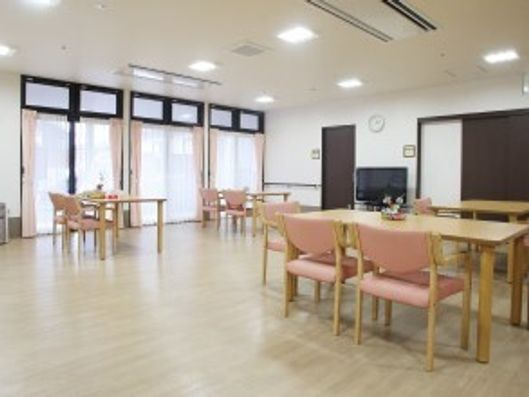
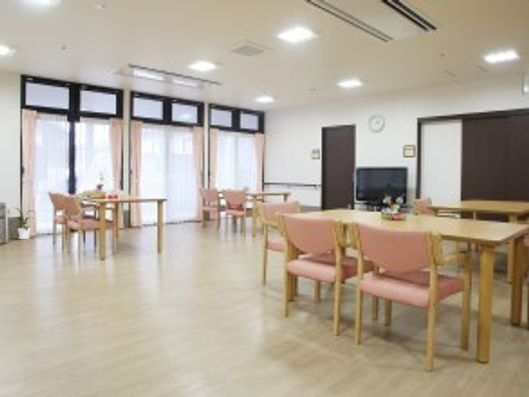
+ house plant [8,207,38,240]
